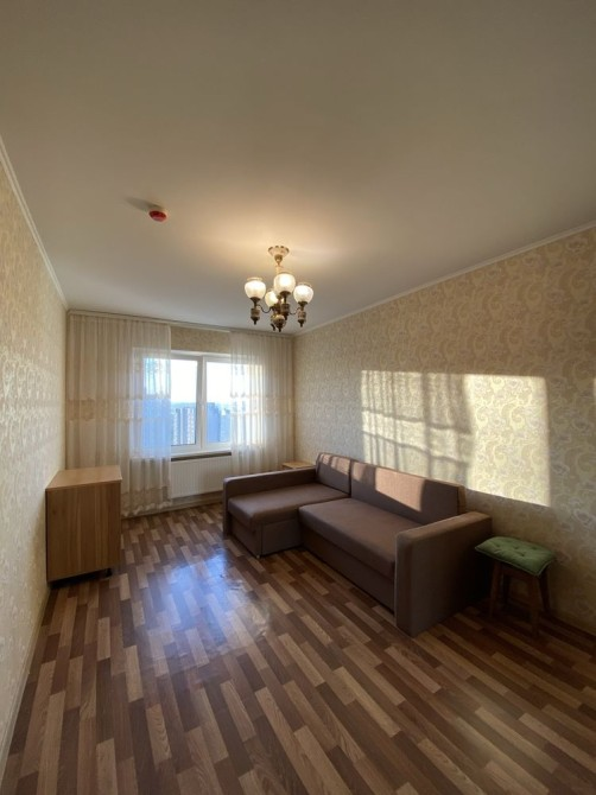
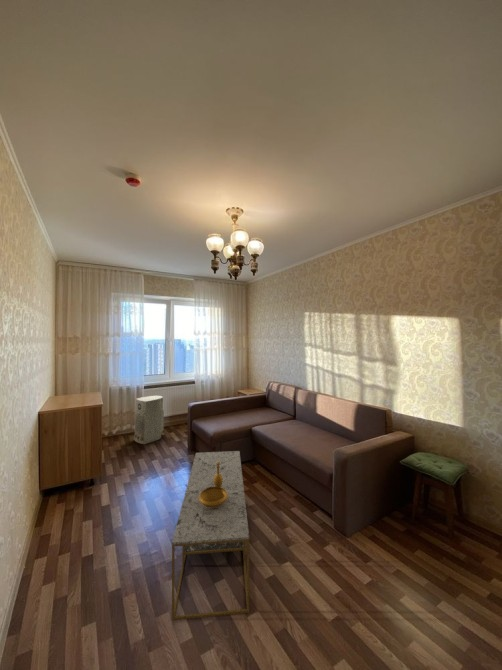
+ decorative bowl [199,462,227,508]
+ air purifier [133,395,165,445]
+ coffee table [171,450,250,621]
